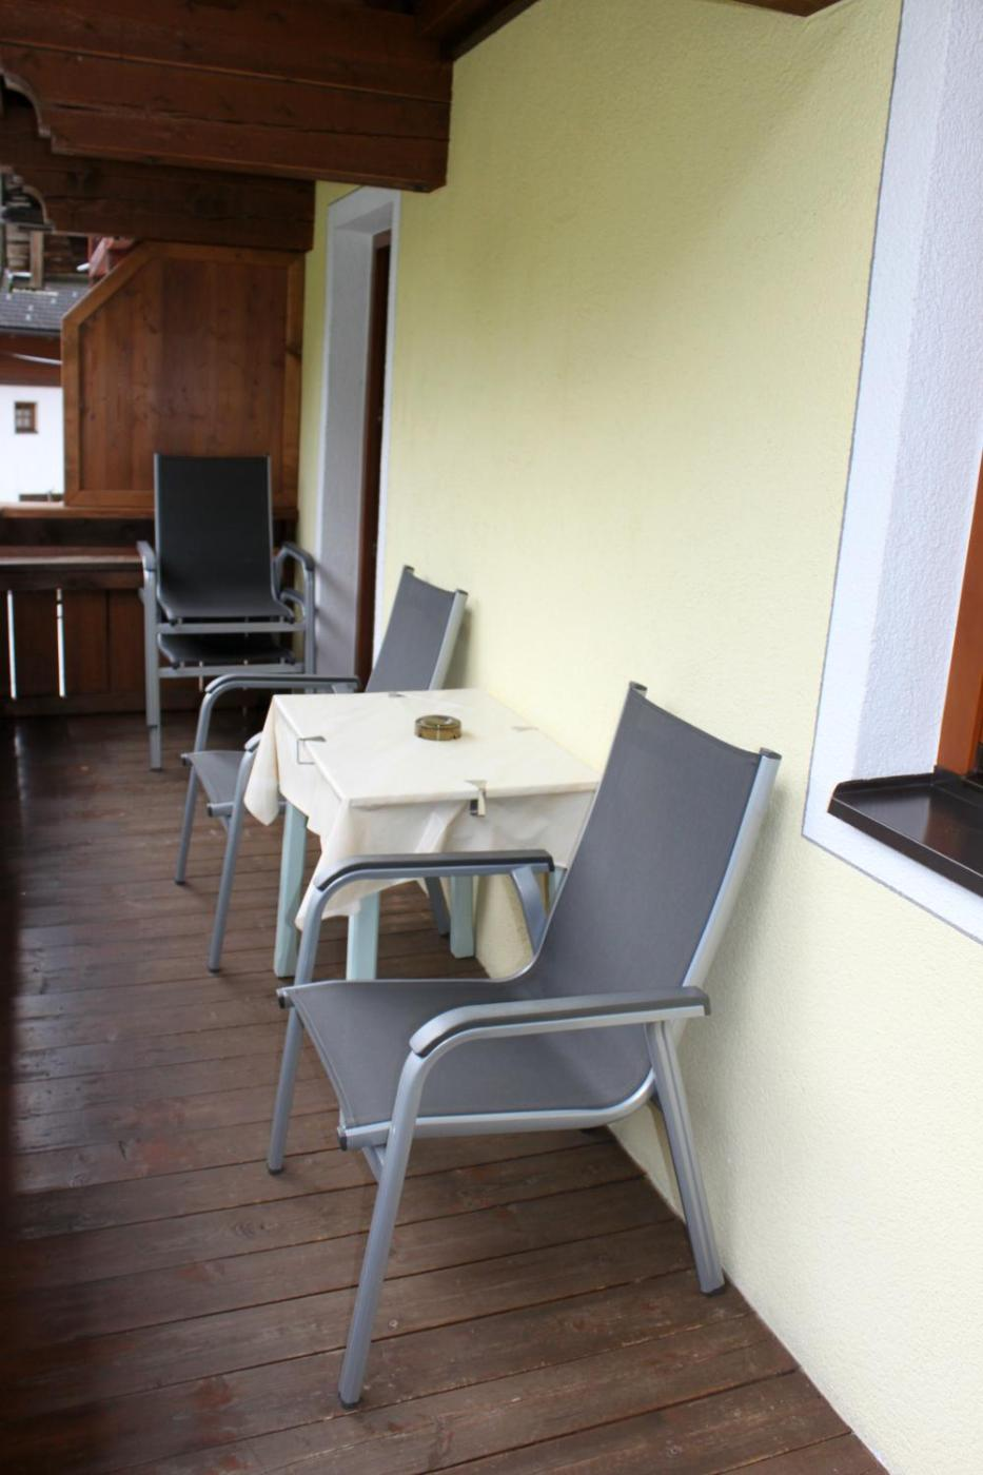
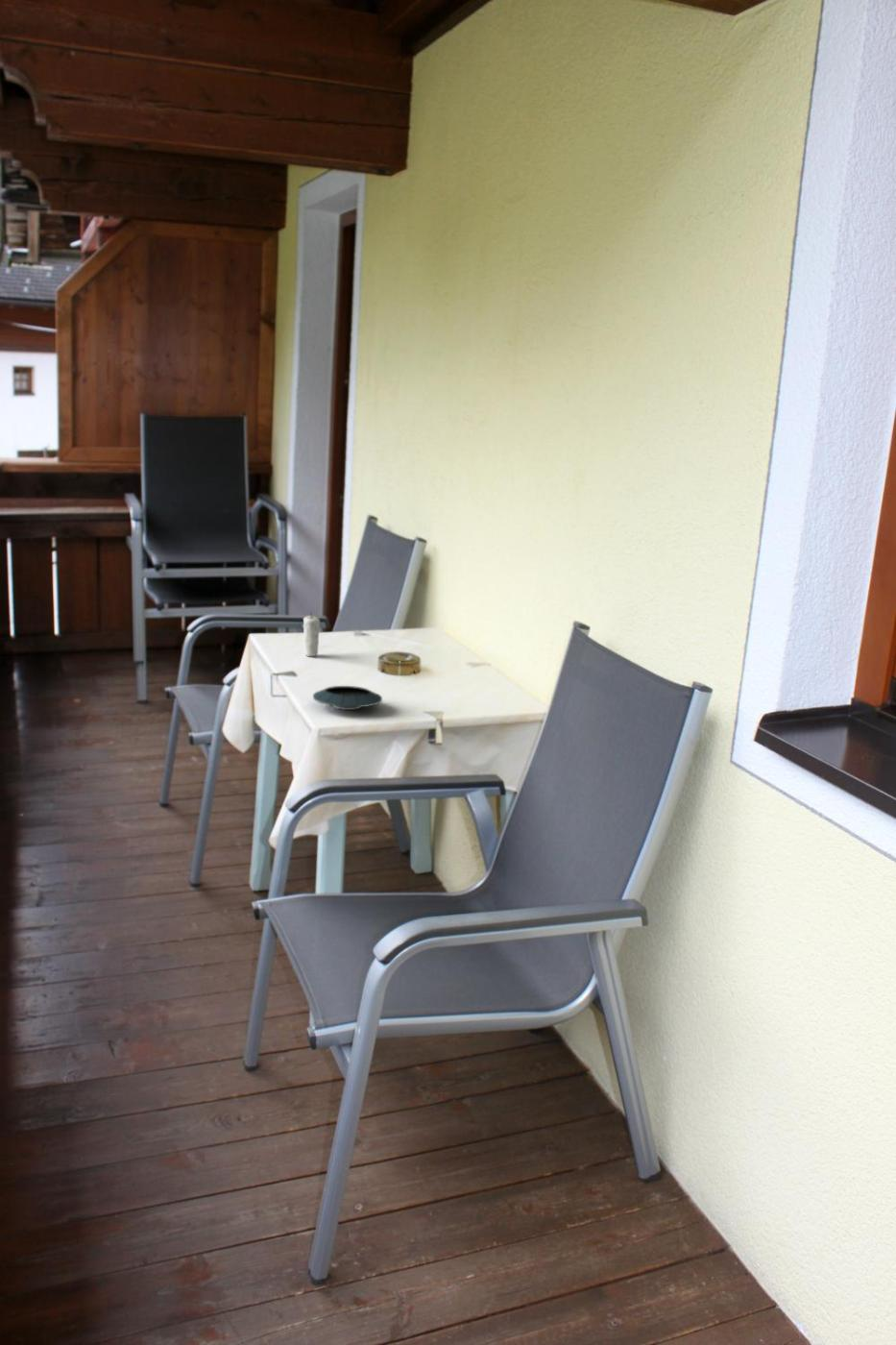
+ candle [303,611,321,657]
+ saucer [312,685,383,711]
